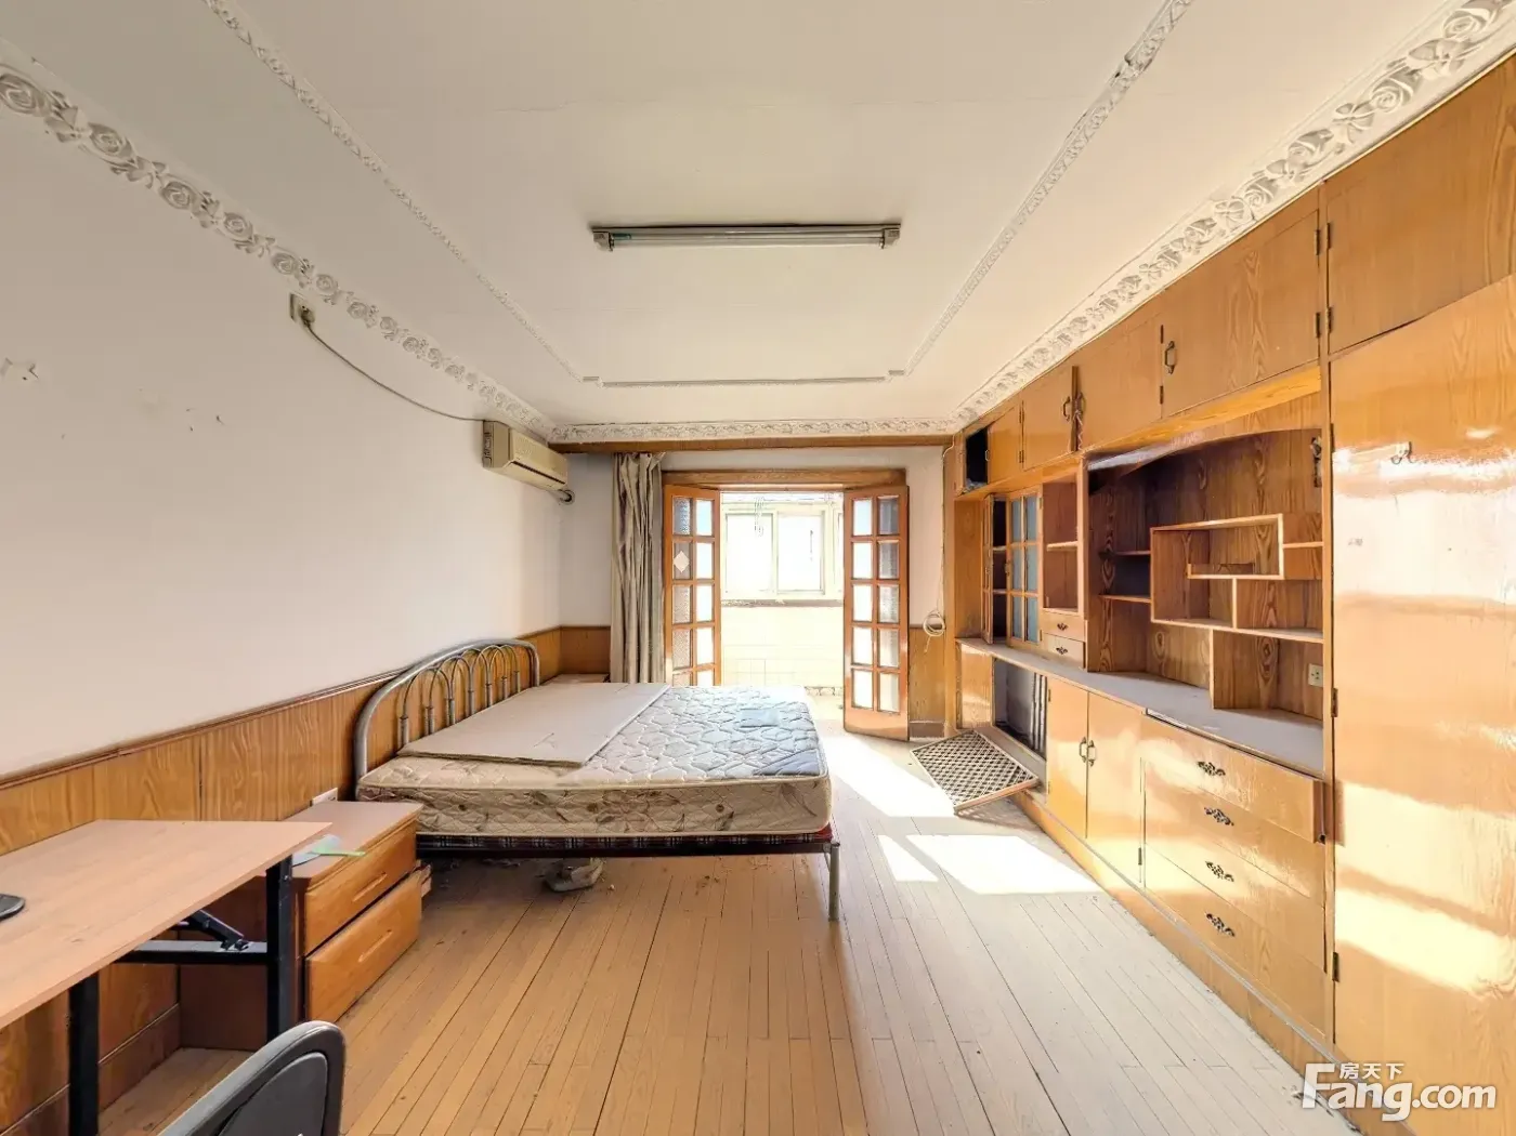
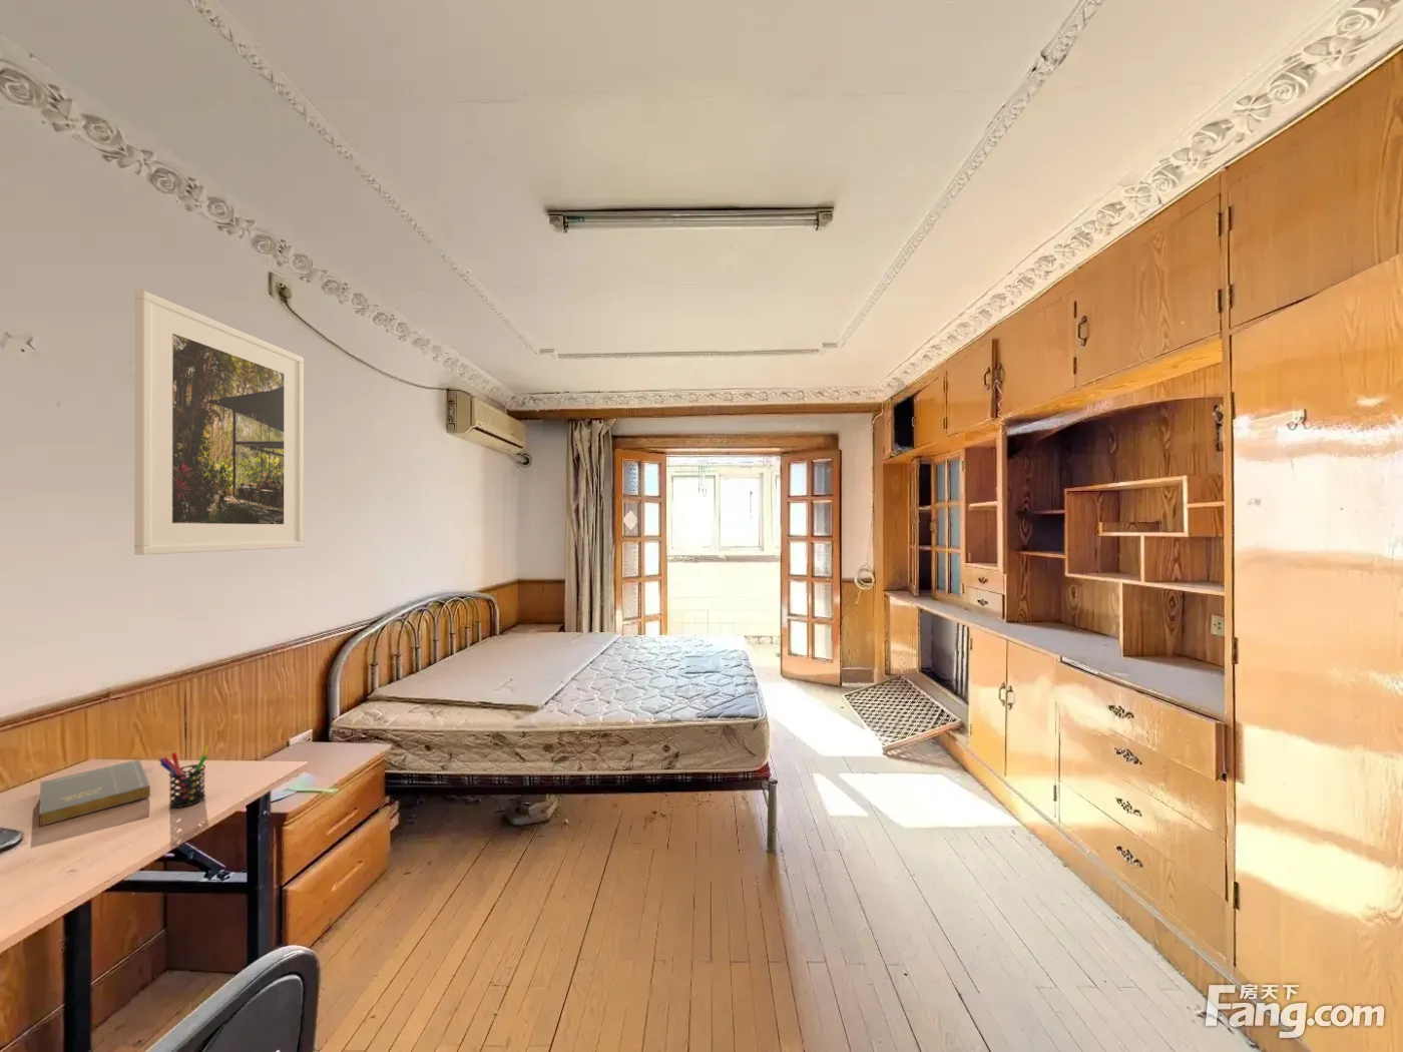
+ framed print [134,290,305,556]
+ book [38,758,151,828]
+ pen holder [157,745,210,809]
